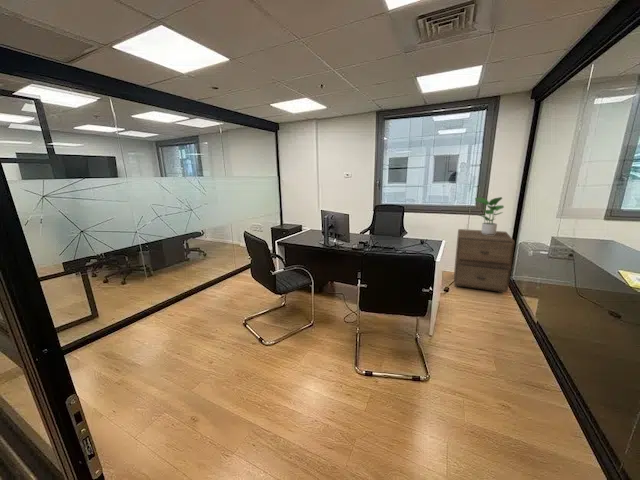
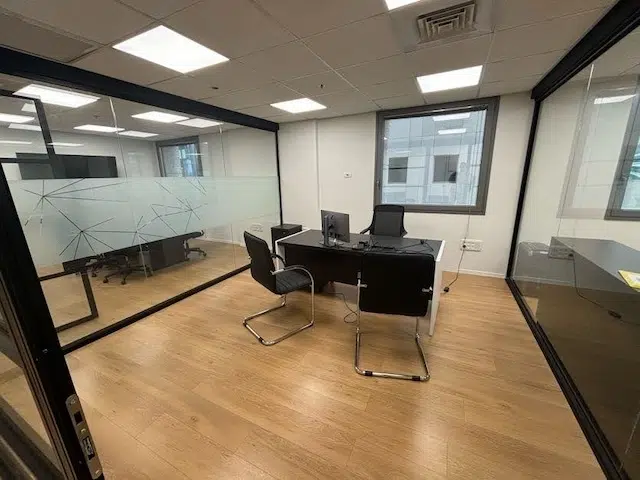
- filing cabinet [453,228,516,294]
- potted plant [474,196,505,235]
